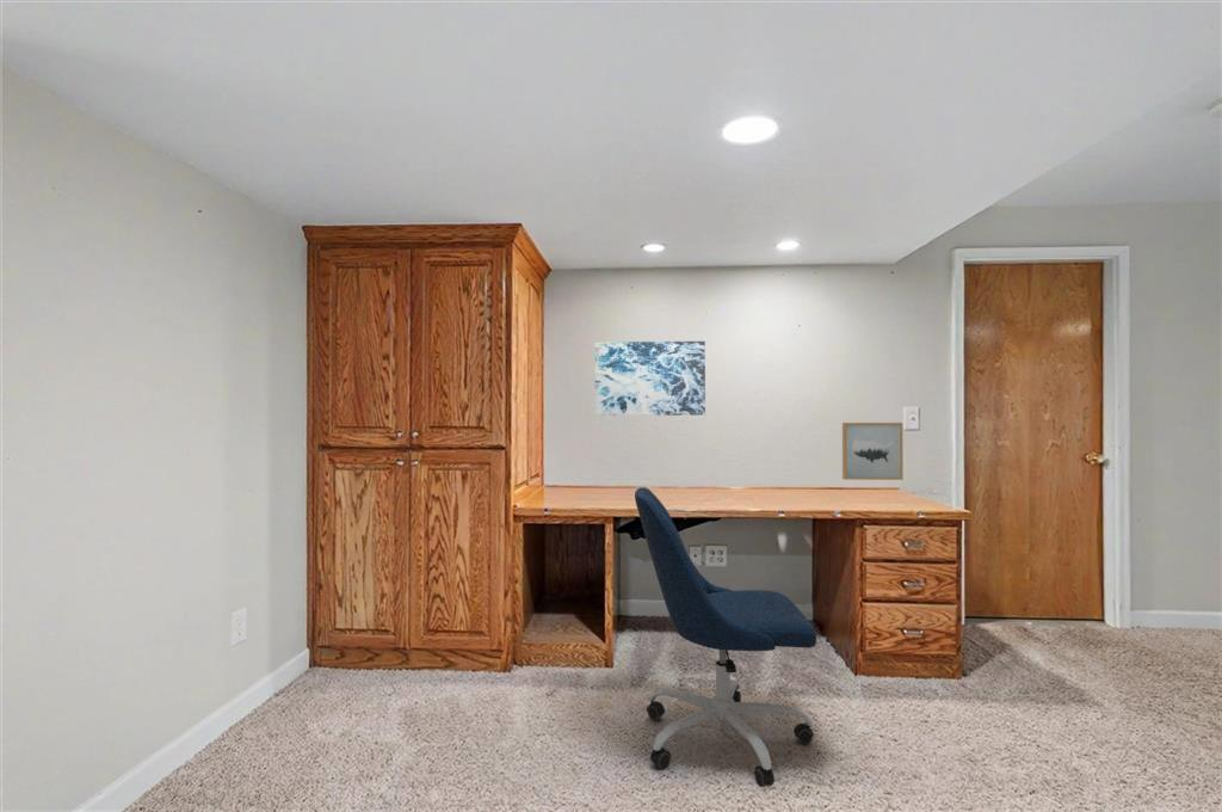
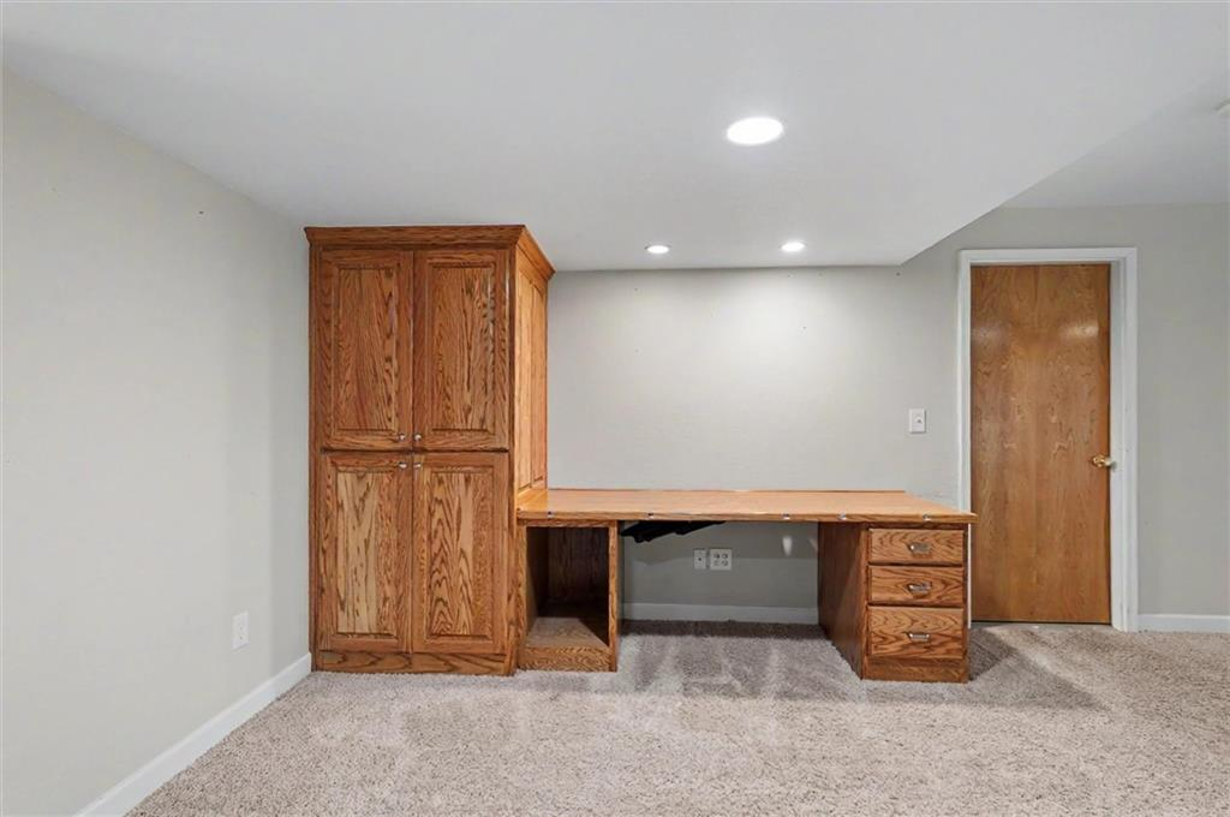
- office chair [634,486,817,788]
- wall art [841,422,905,481]
- wall art [593,340,706,417]
